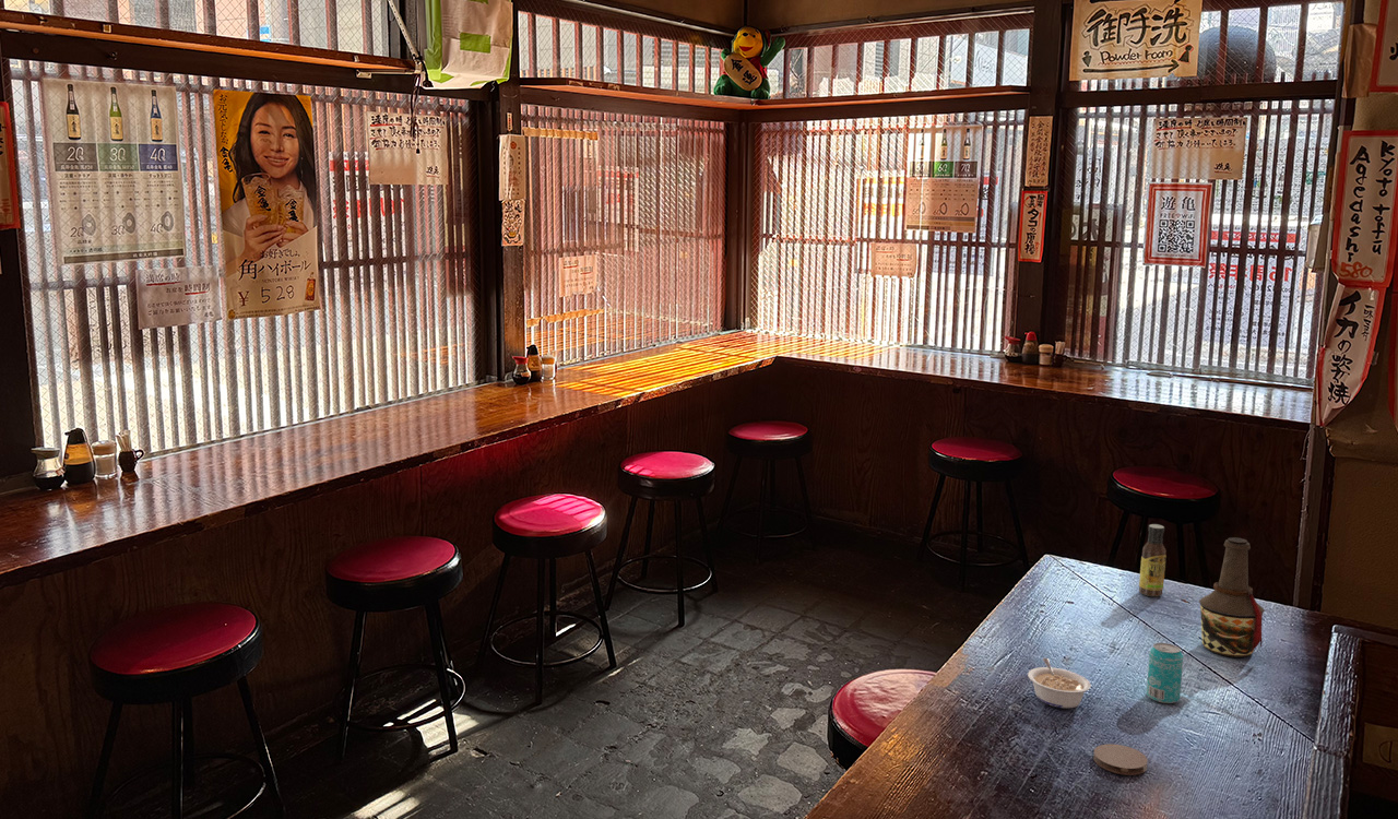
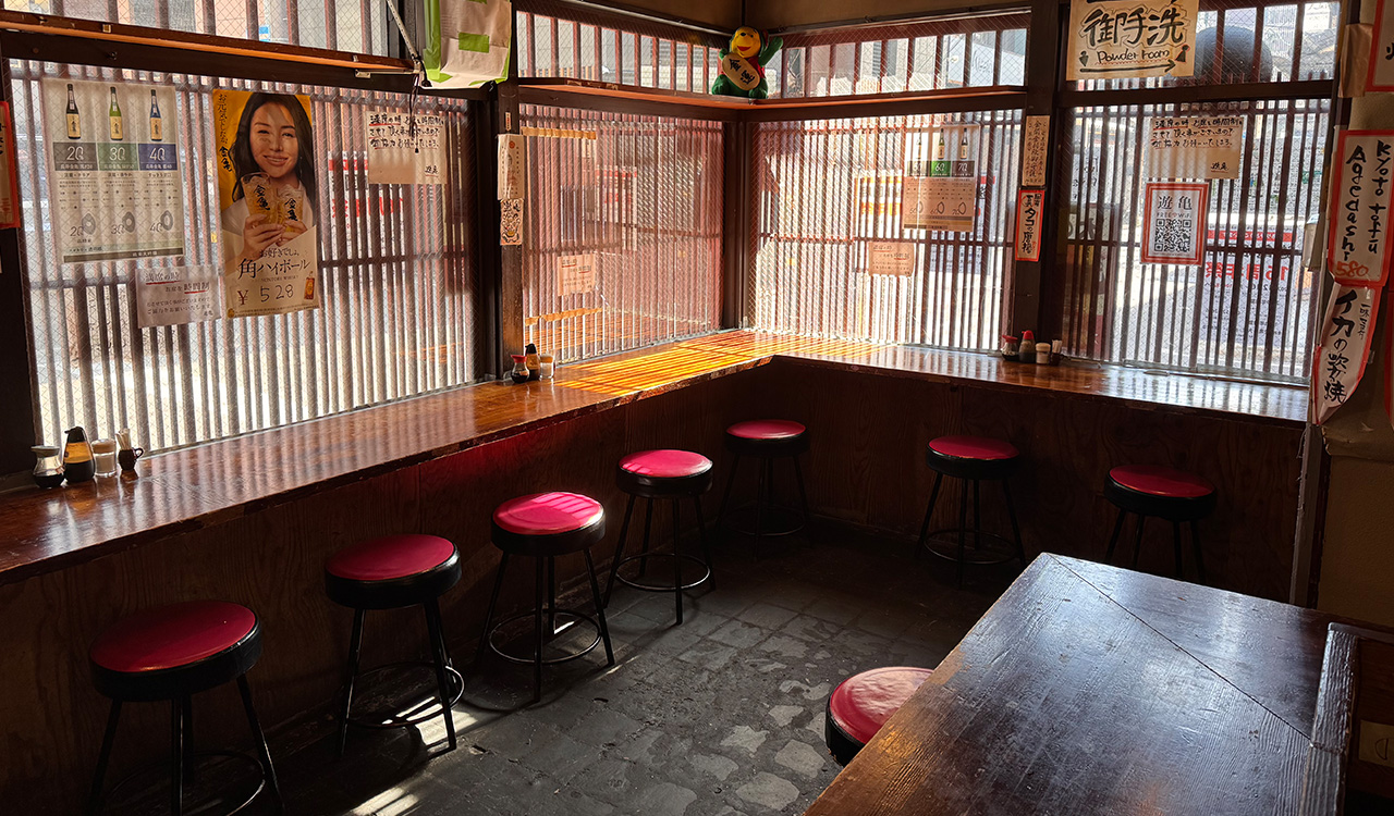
- legume [1027,657,1092,710]
- beverage can [1146,642,1184,704]
- sauce bottle [1138,523,1168,597]
- coaster [1092,743,1149,776]
- bottle [1198,536,1266,658]
